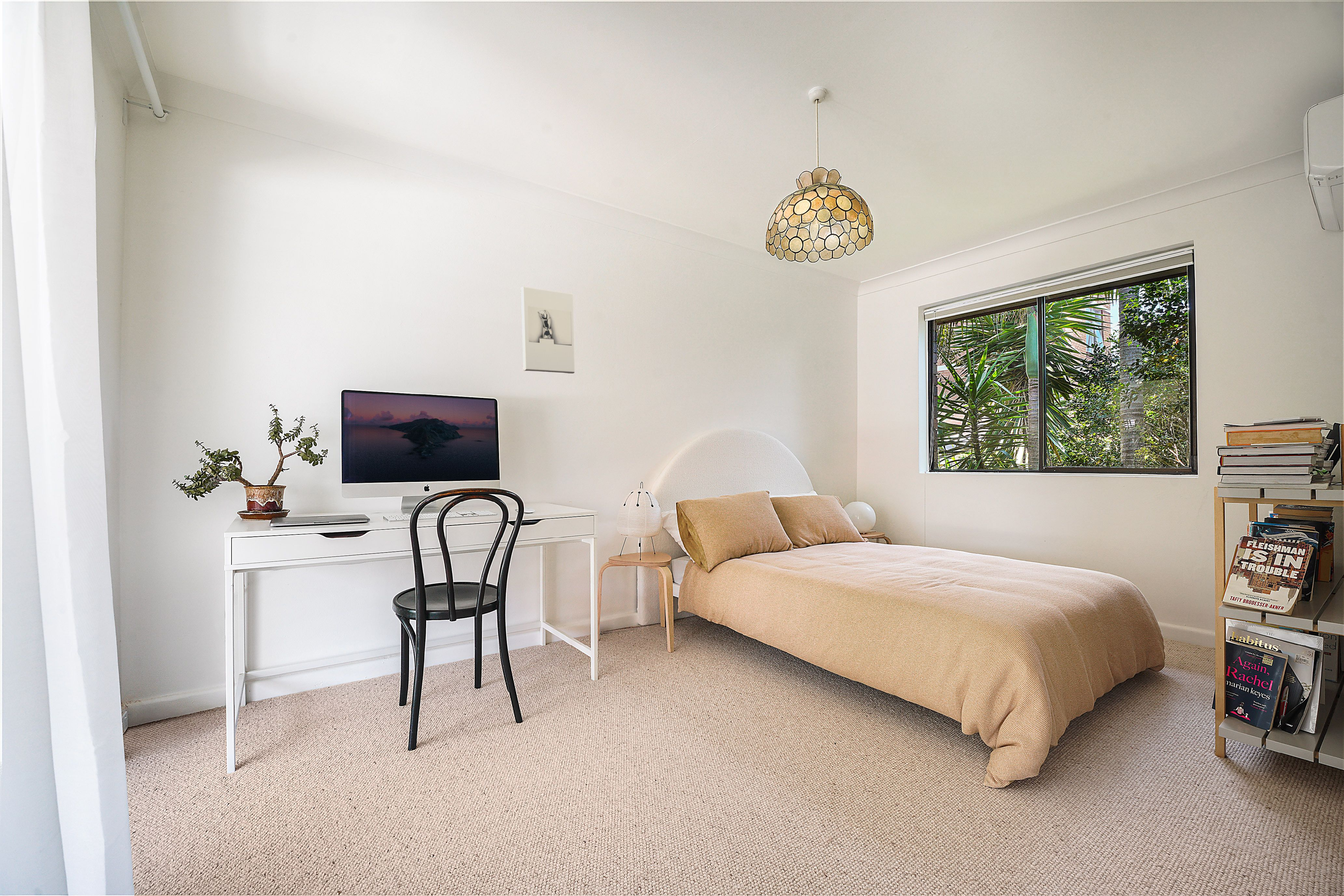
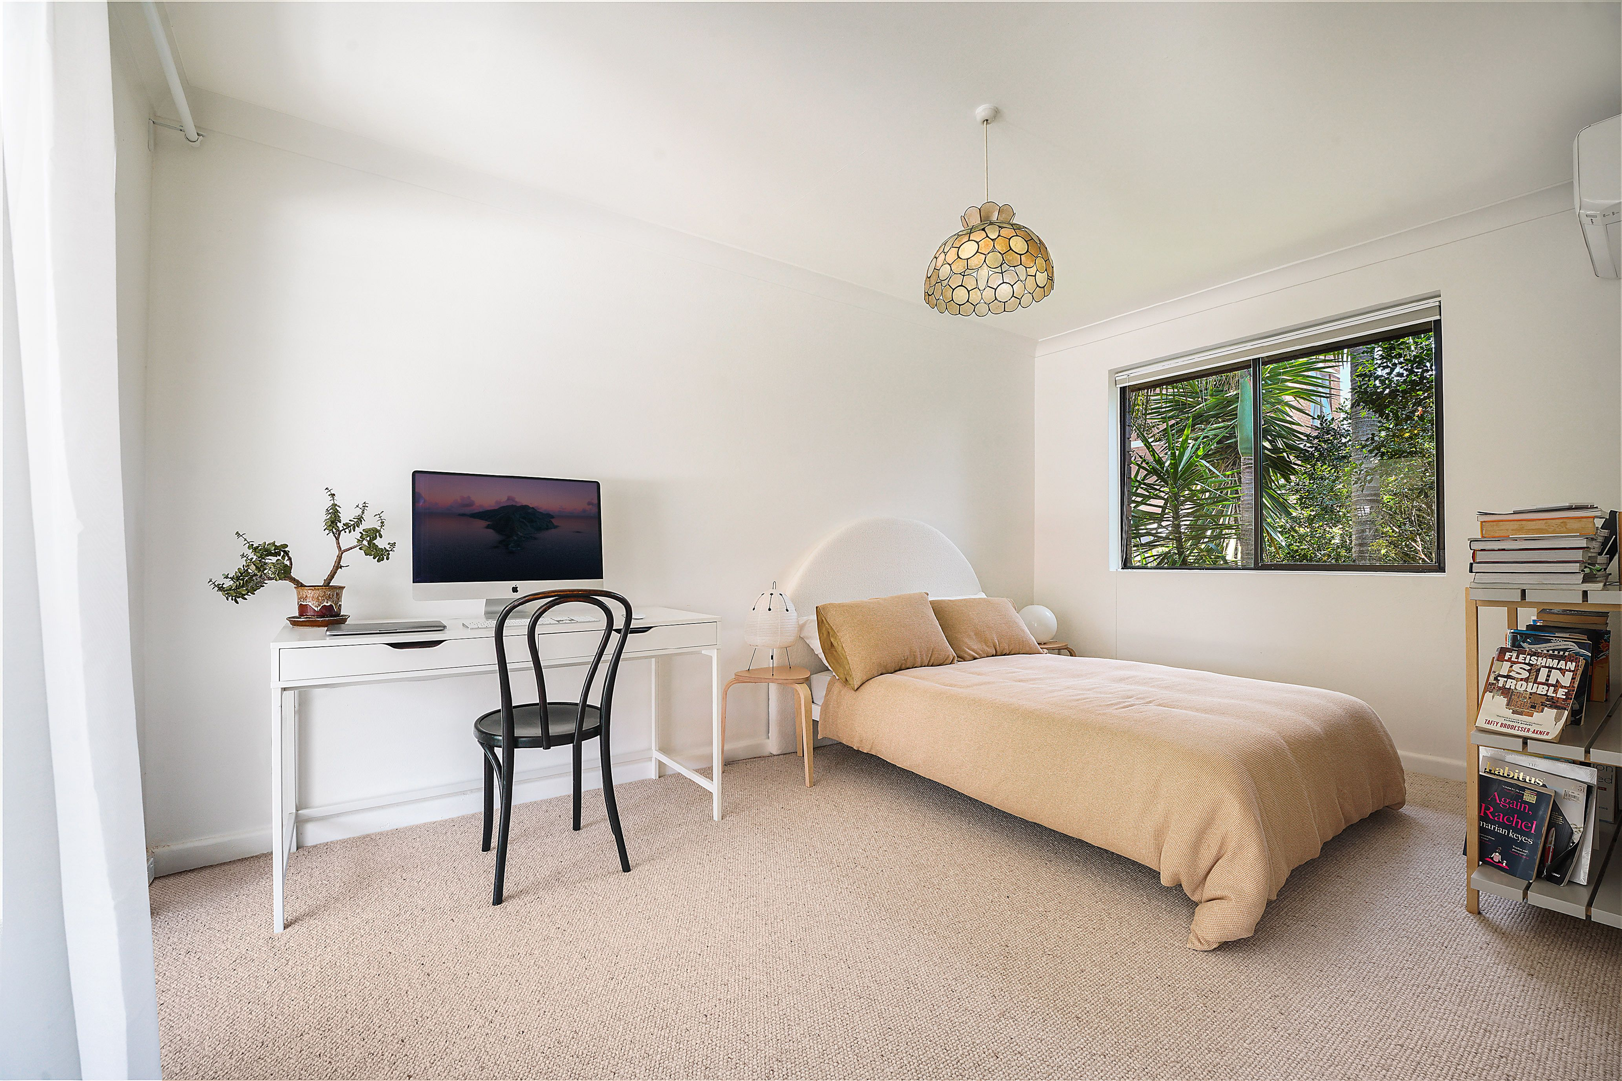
- wall sculpture [520,286,575,374]
